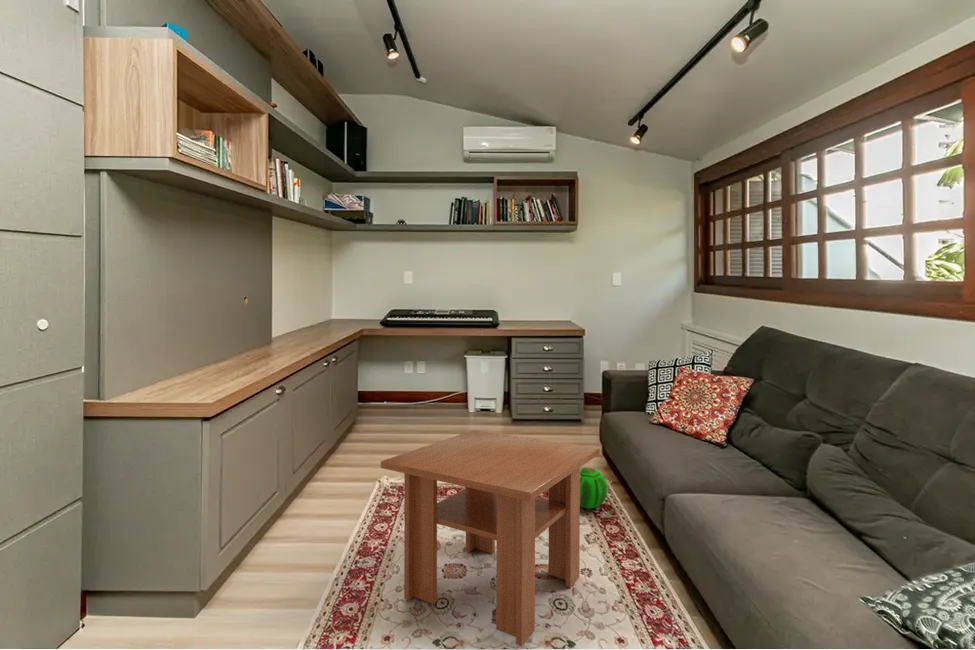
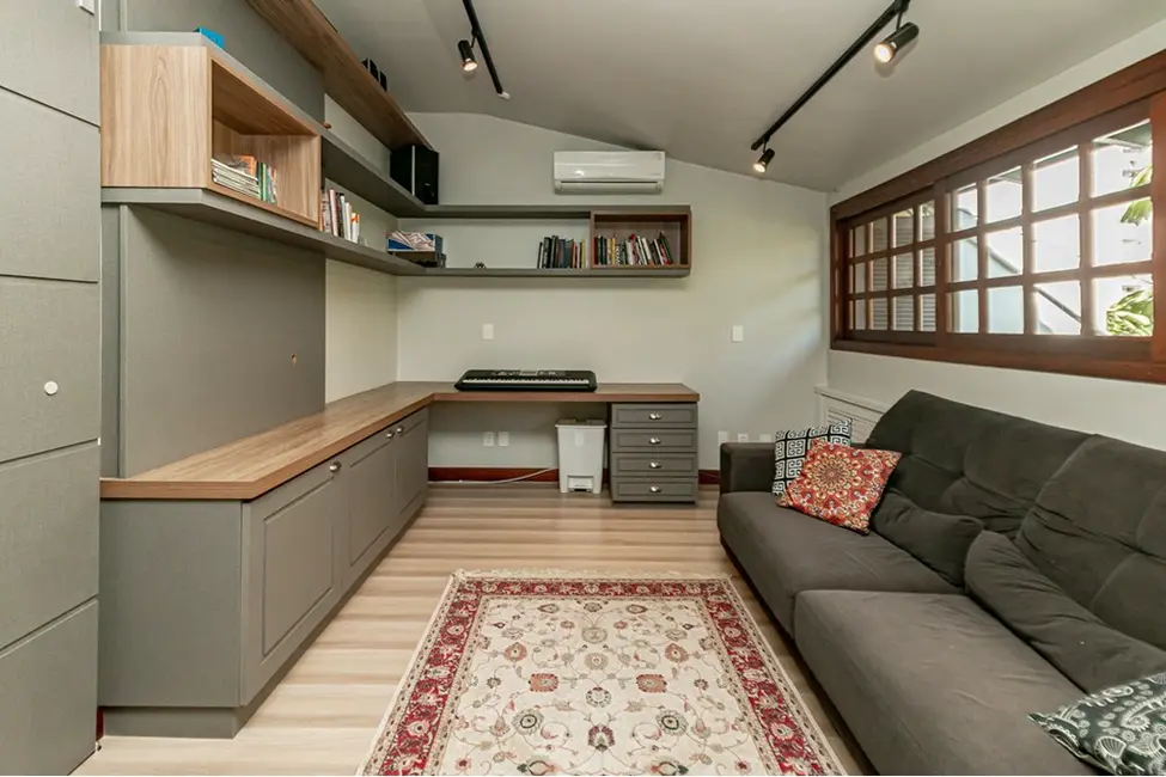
- ball [580,467,609,510]
- coffee table [380,429,600,647]
